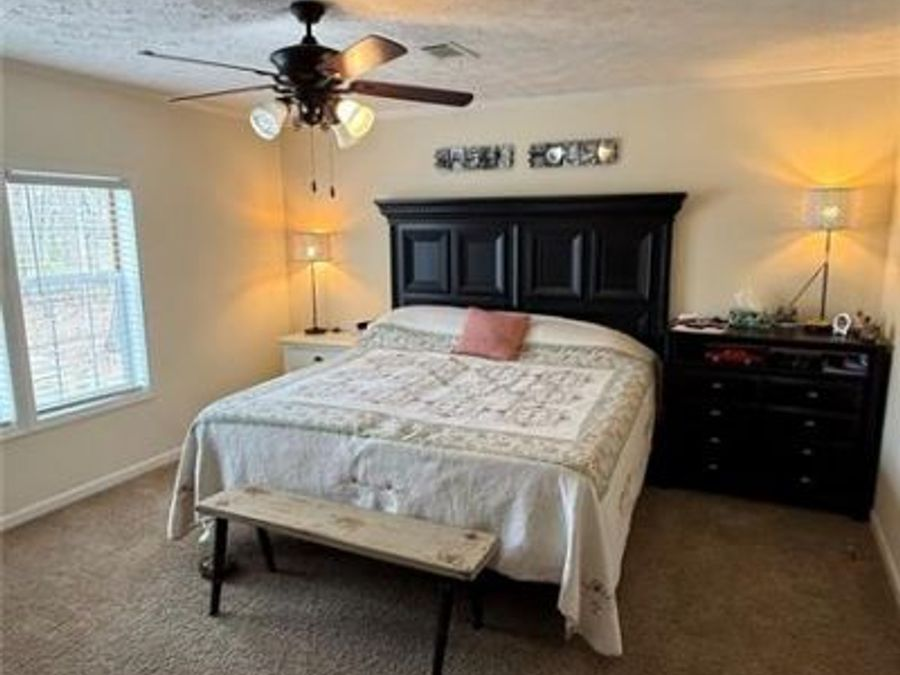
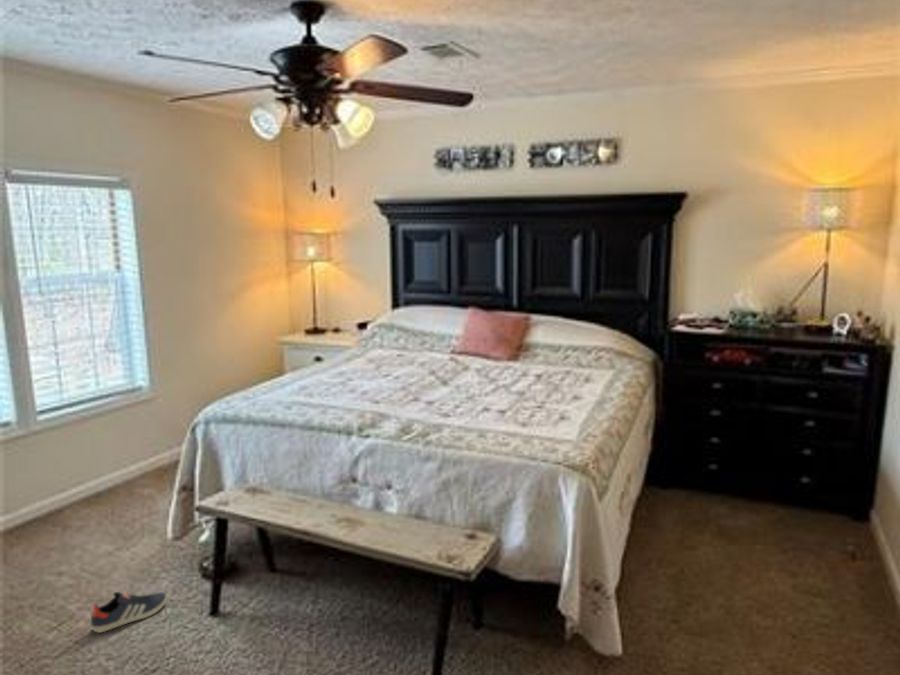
+ sneaker [90,591,168,634]
